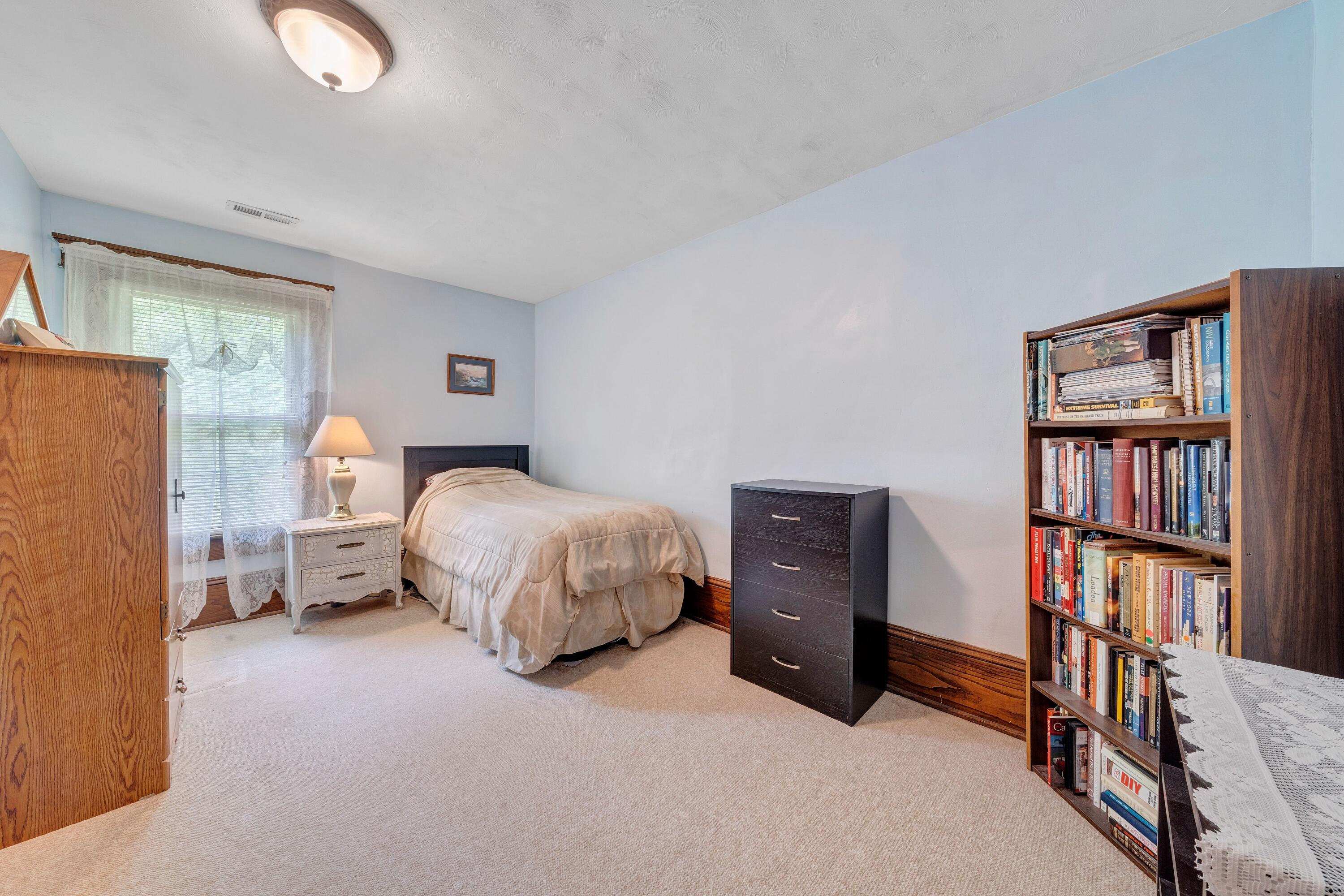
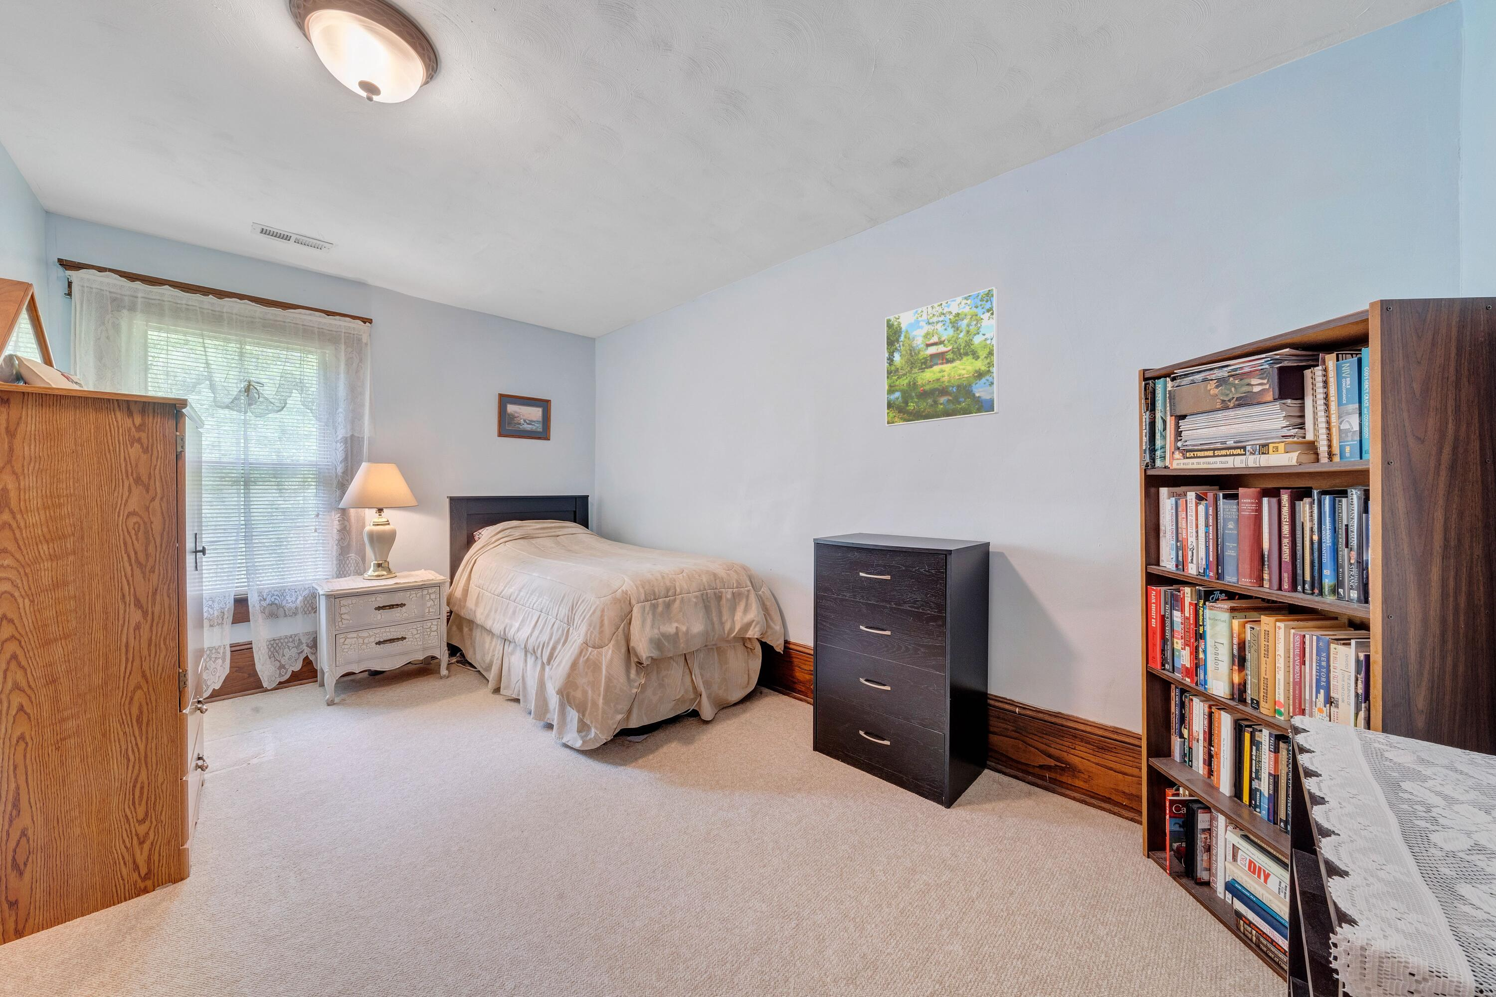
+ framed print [885,286,998,426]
